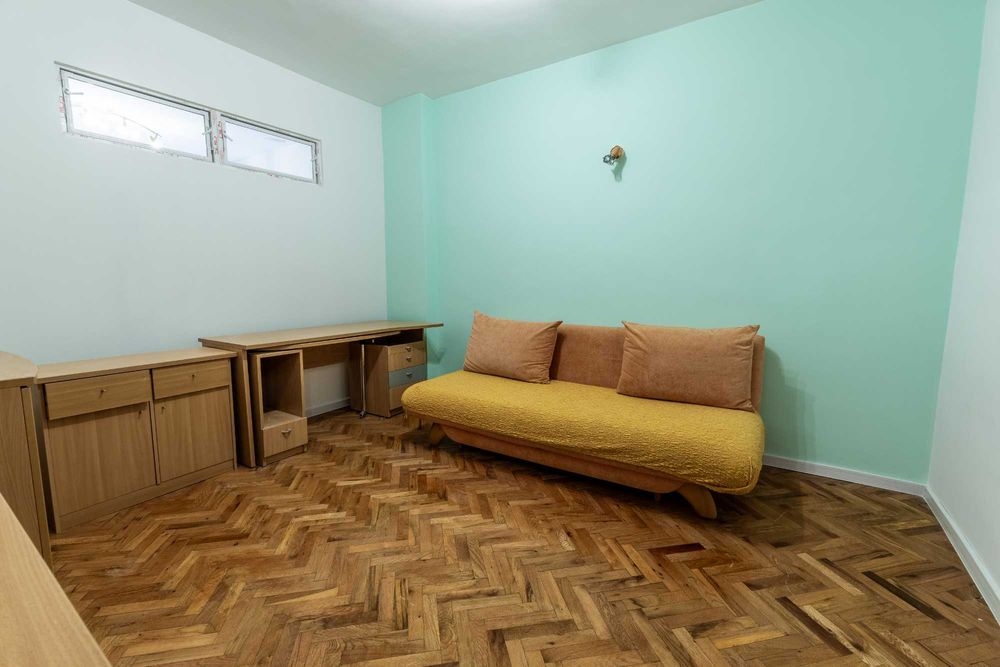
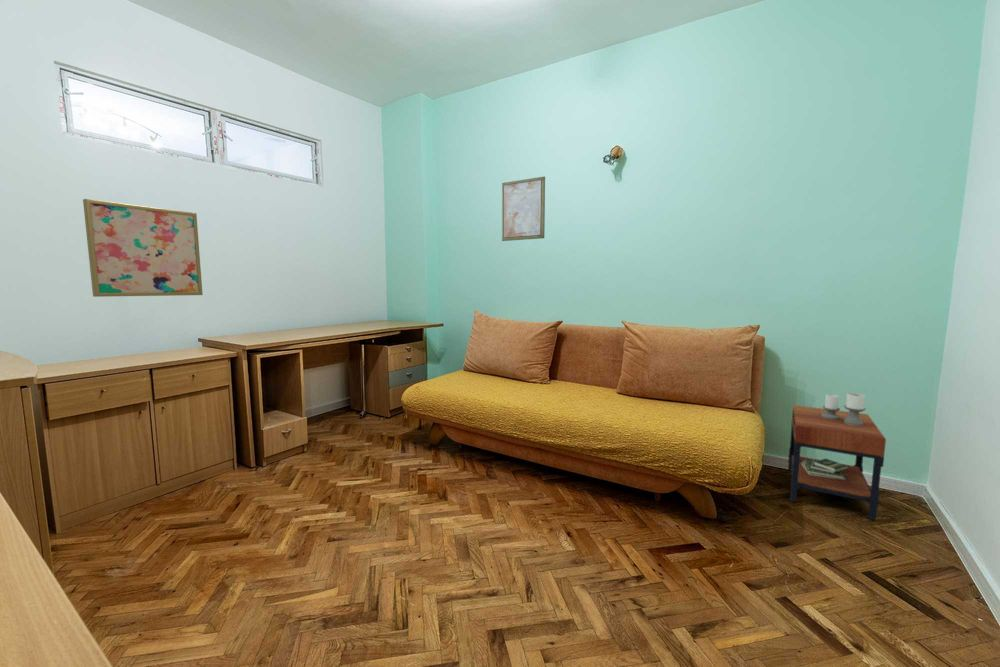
+ side table [787,392,887,521]
+ wall art [82,198,204,298]
+ wall art [501,176,546,242]
